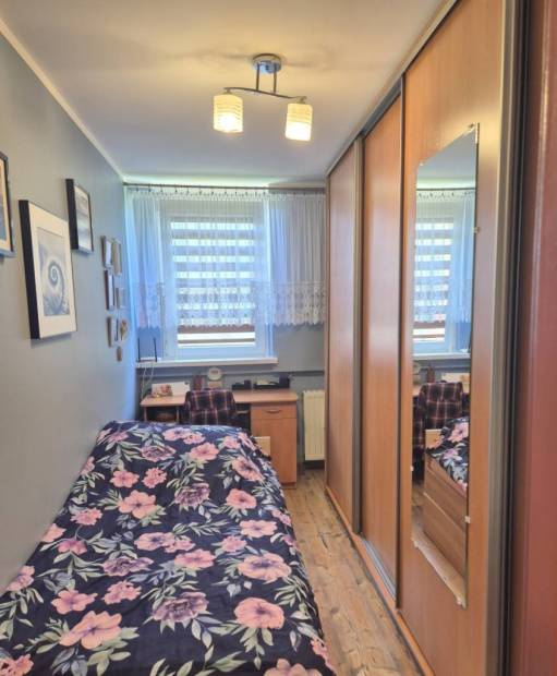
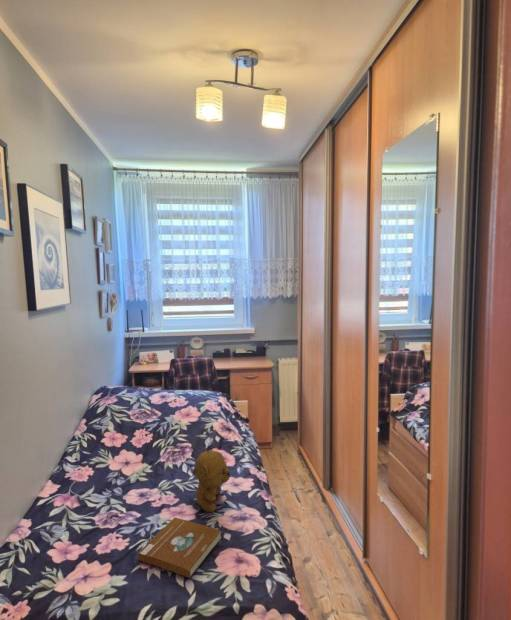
+ book [137,516,222,579]
+ stuffed bear [190,444,231,514]
